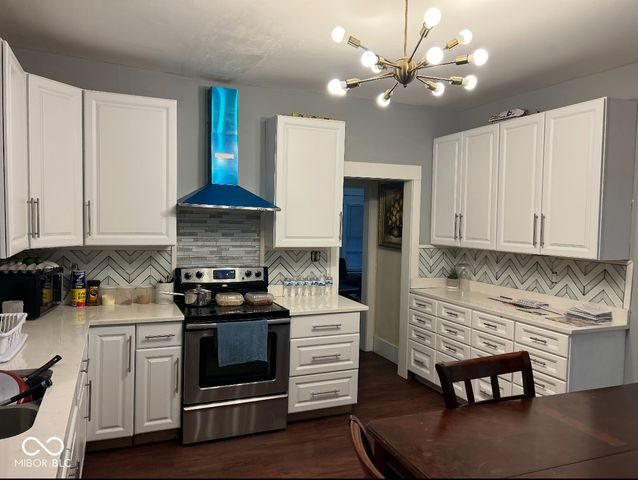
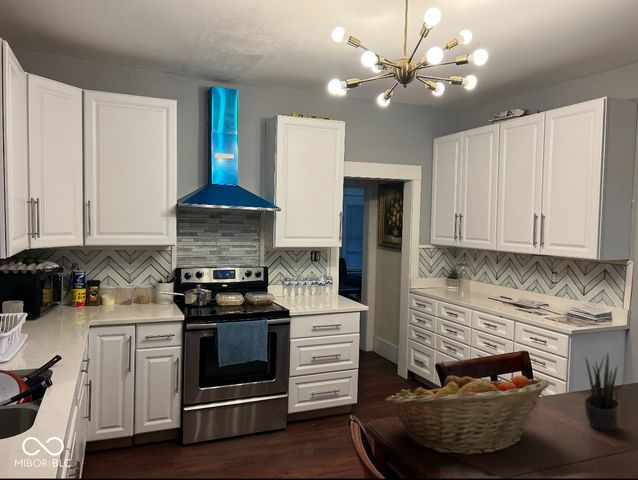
+ potted plant [584,352,621,432]
+ fruit basket [384,371,551,456]
